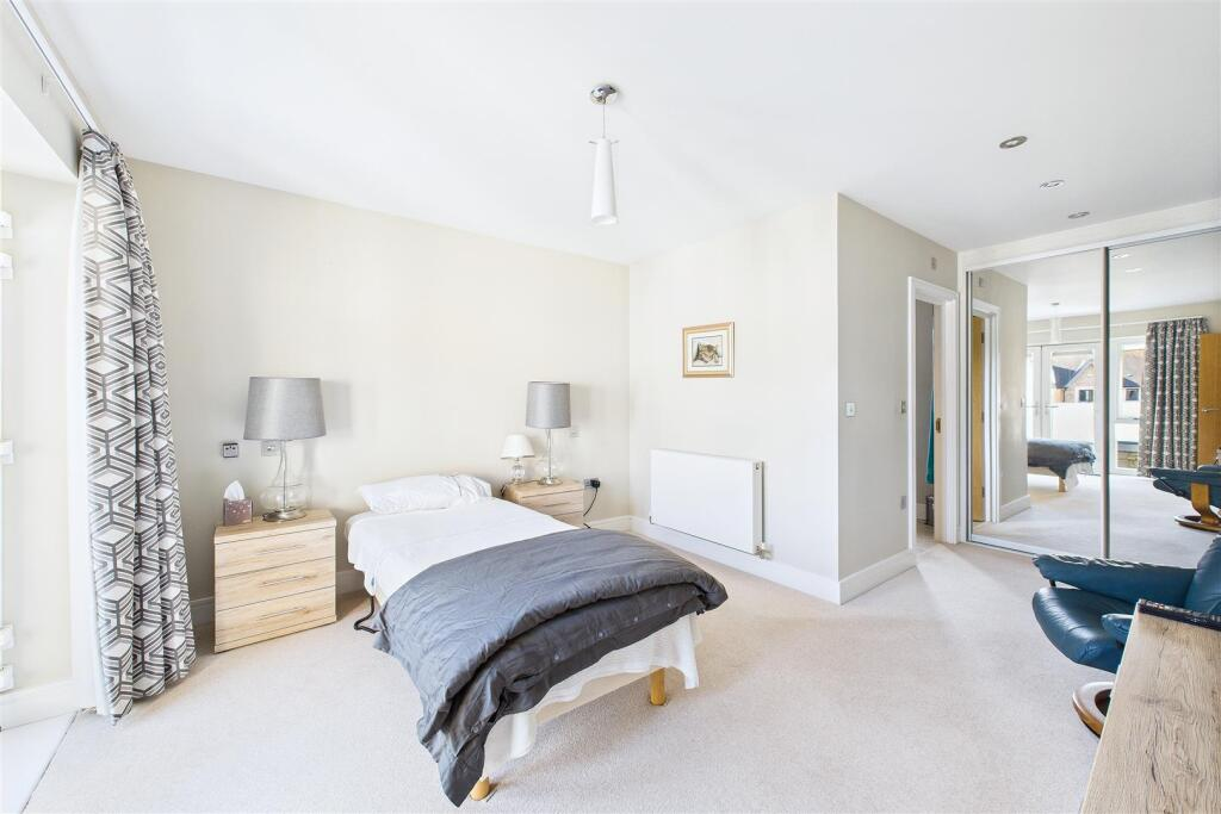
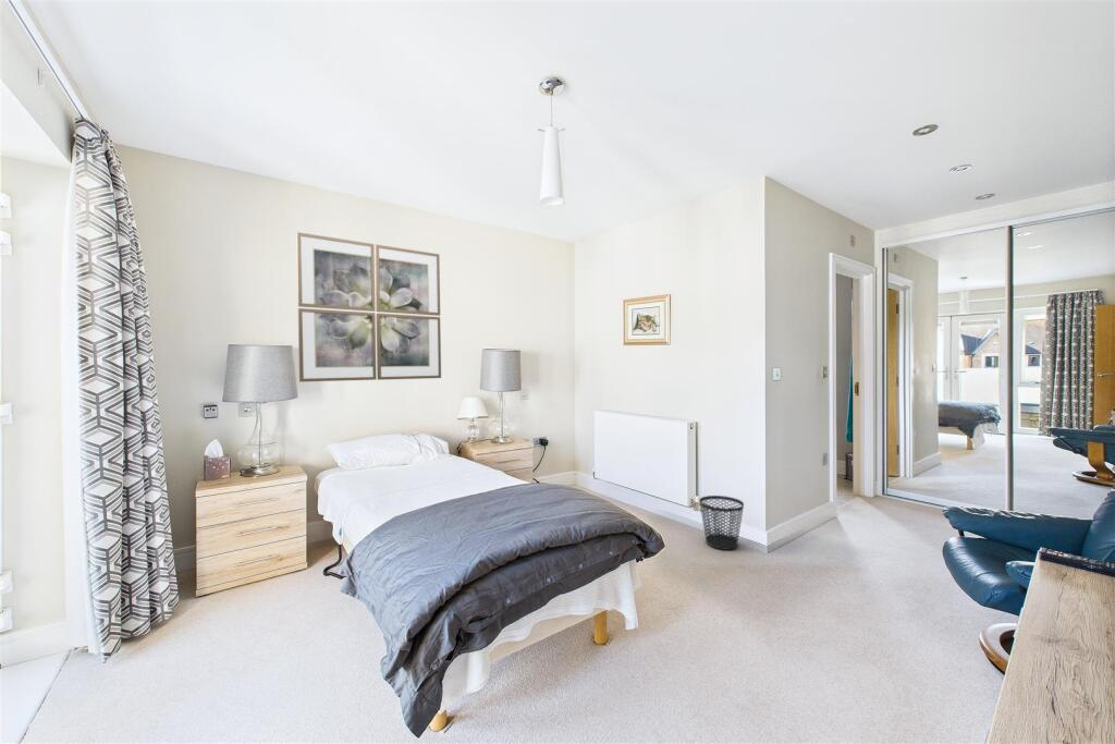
+ wall art [295,231,442,383]
+ wastebasket [698,495,745,551]
